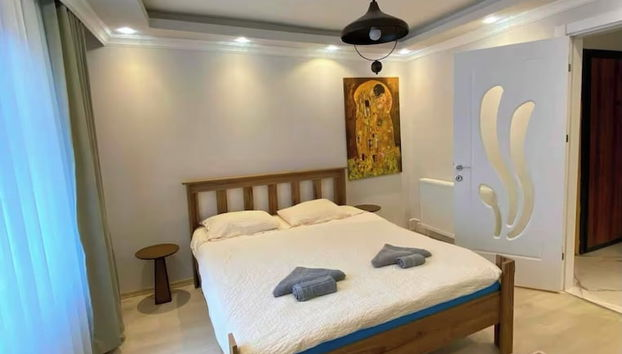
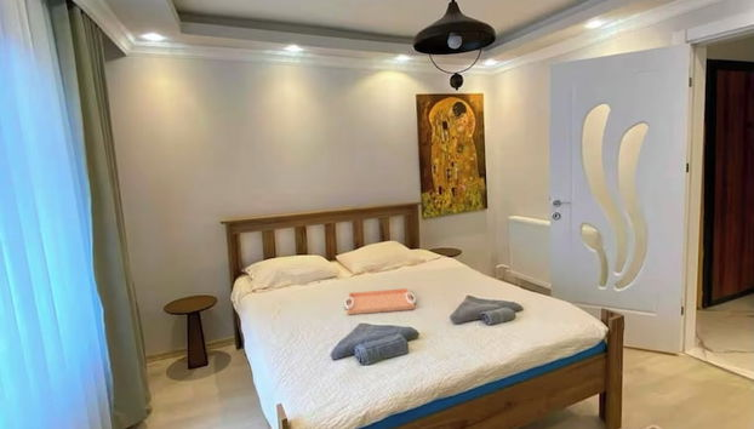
+ serving tray [343,287,417,316]
